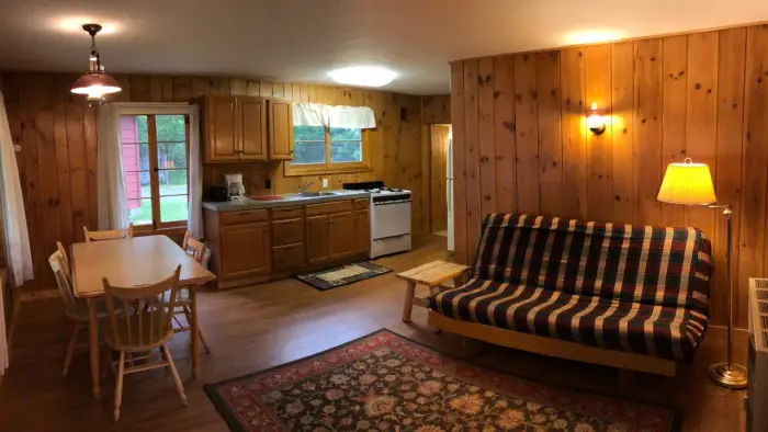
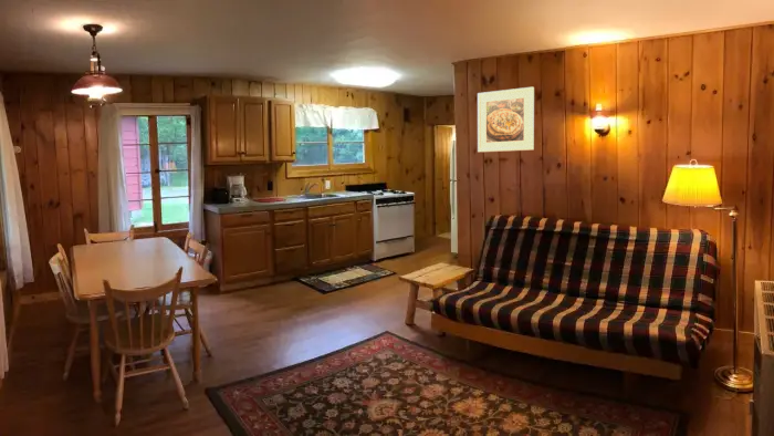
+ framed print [477,86,535,153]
